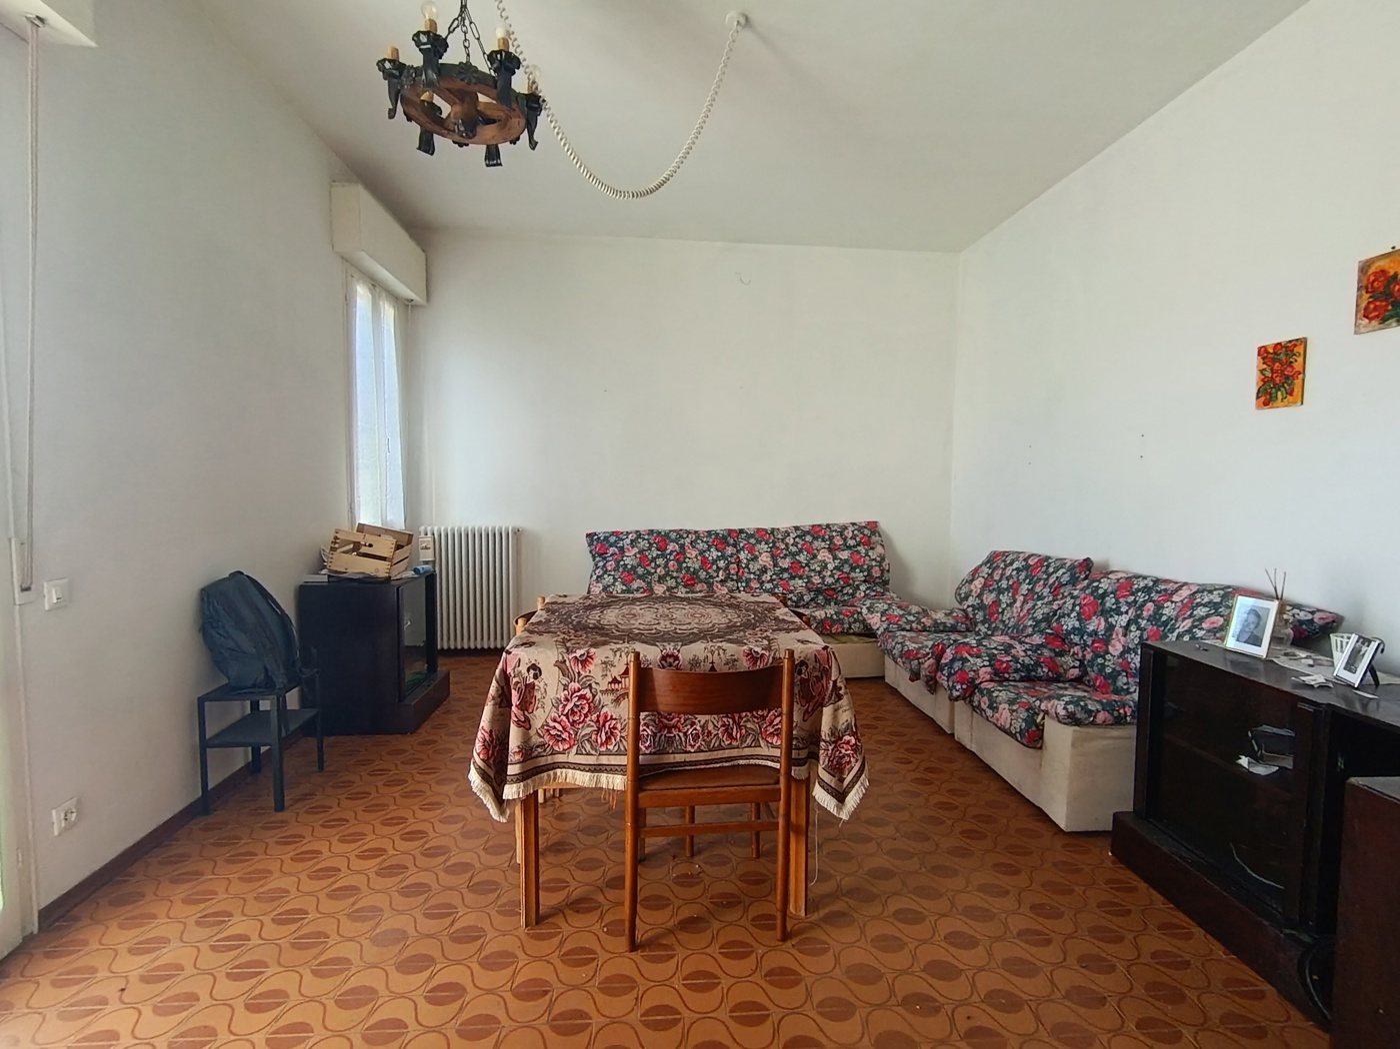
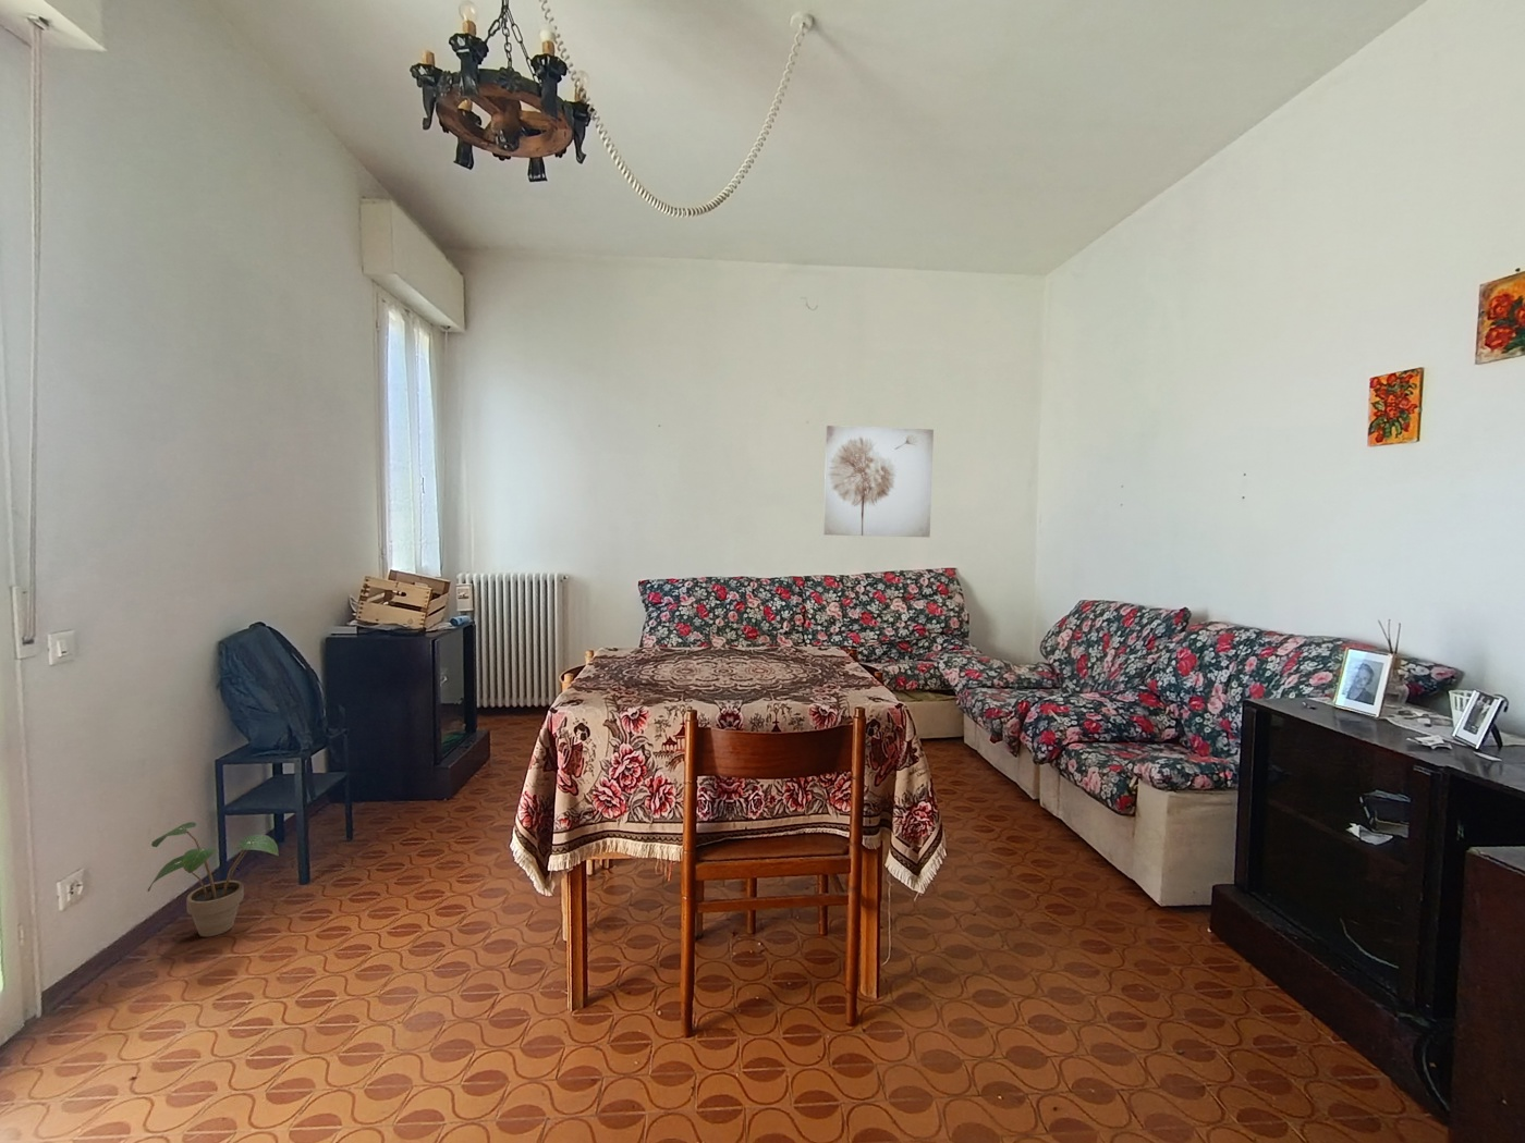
+ potted plant [146,821,280,939]
+ wall art [823,425,934,538]
